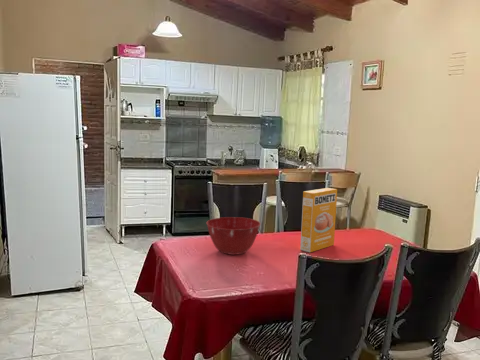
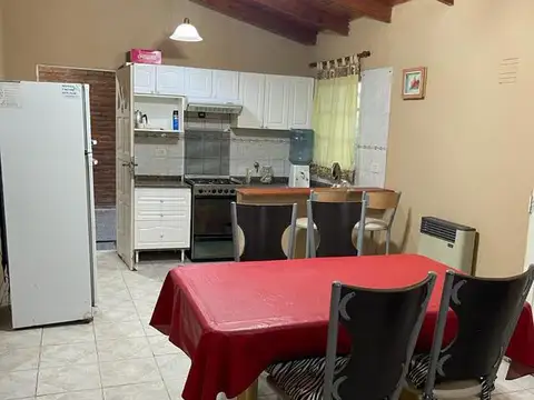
- cereal box [299,187,338,253]
- mixing bowl [205,216,261,256]
